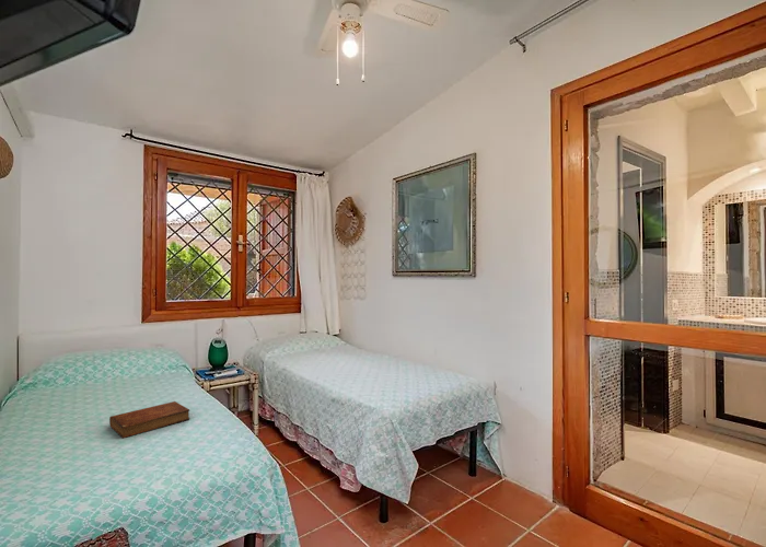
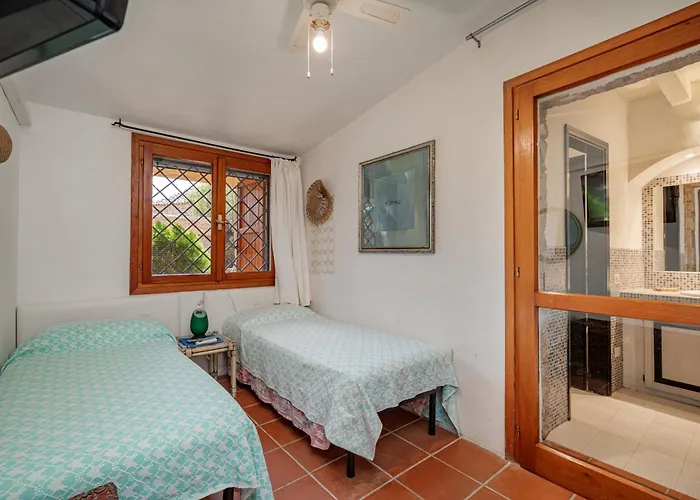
- bible [108,400,190,439]
